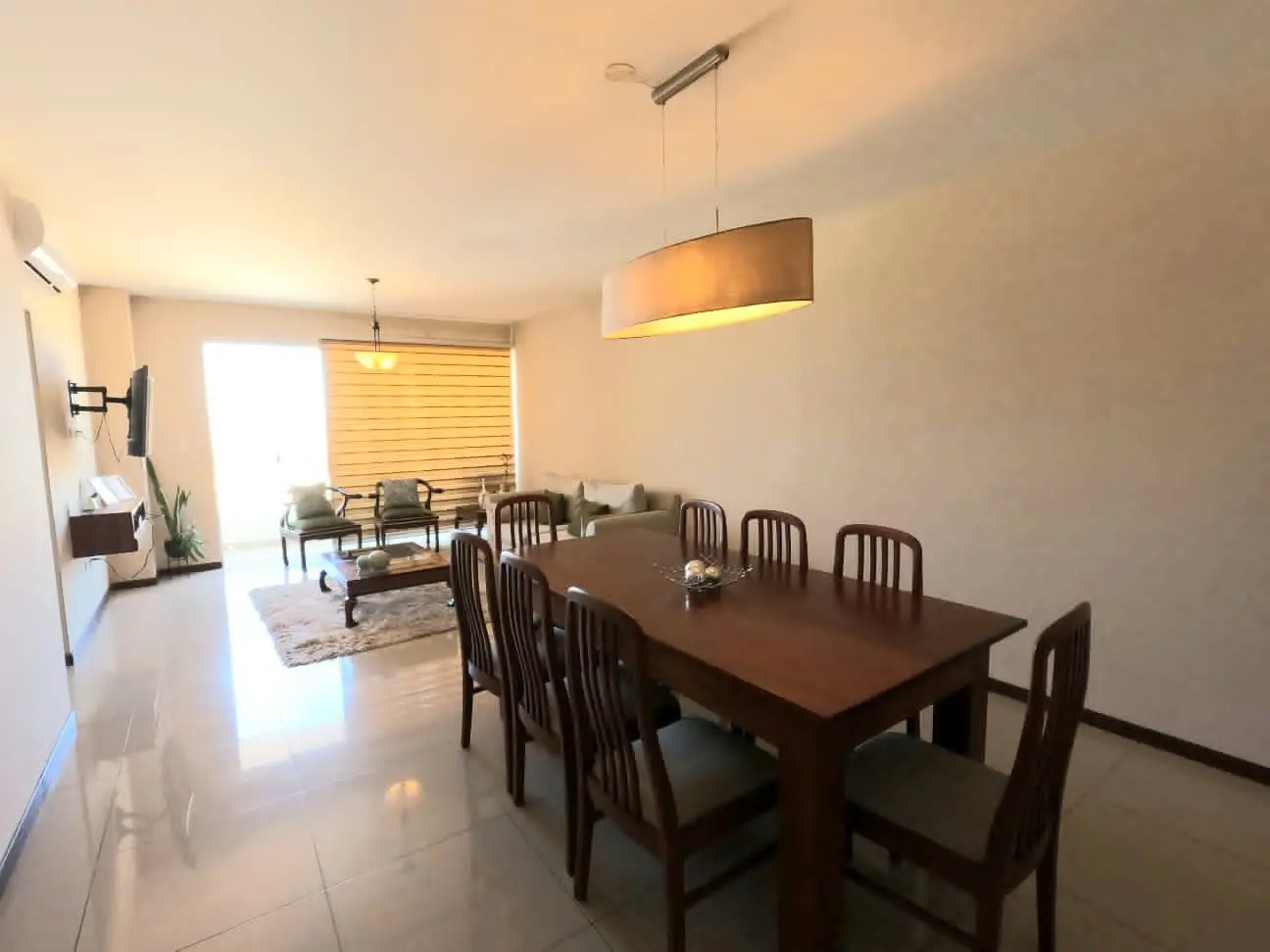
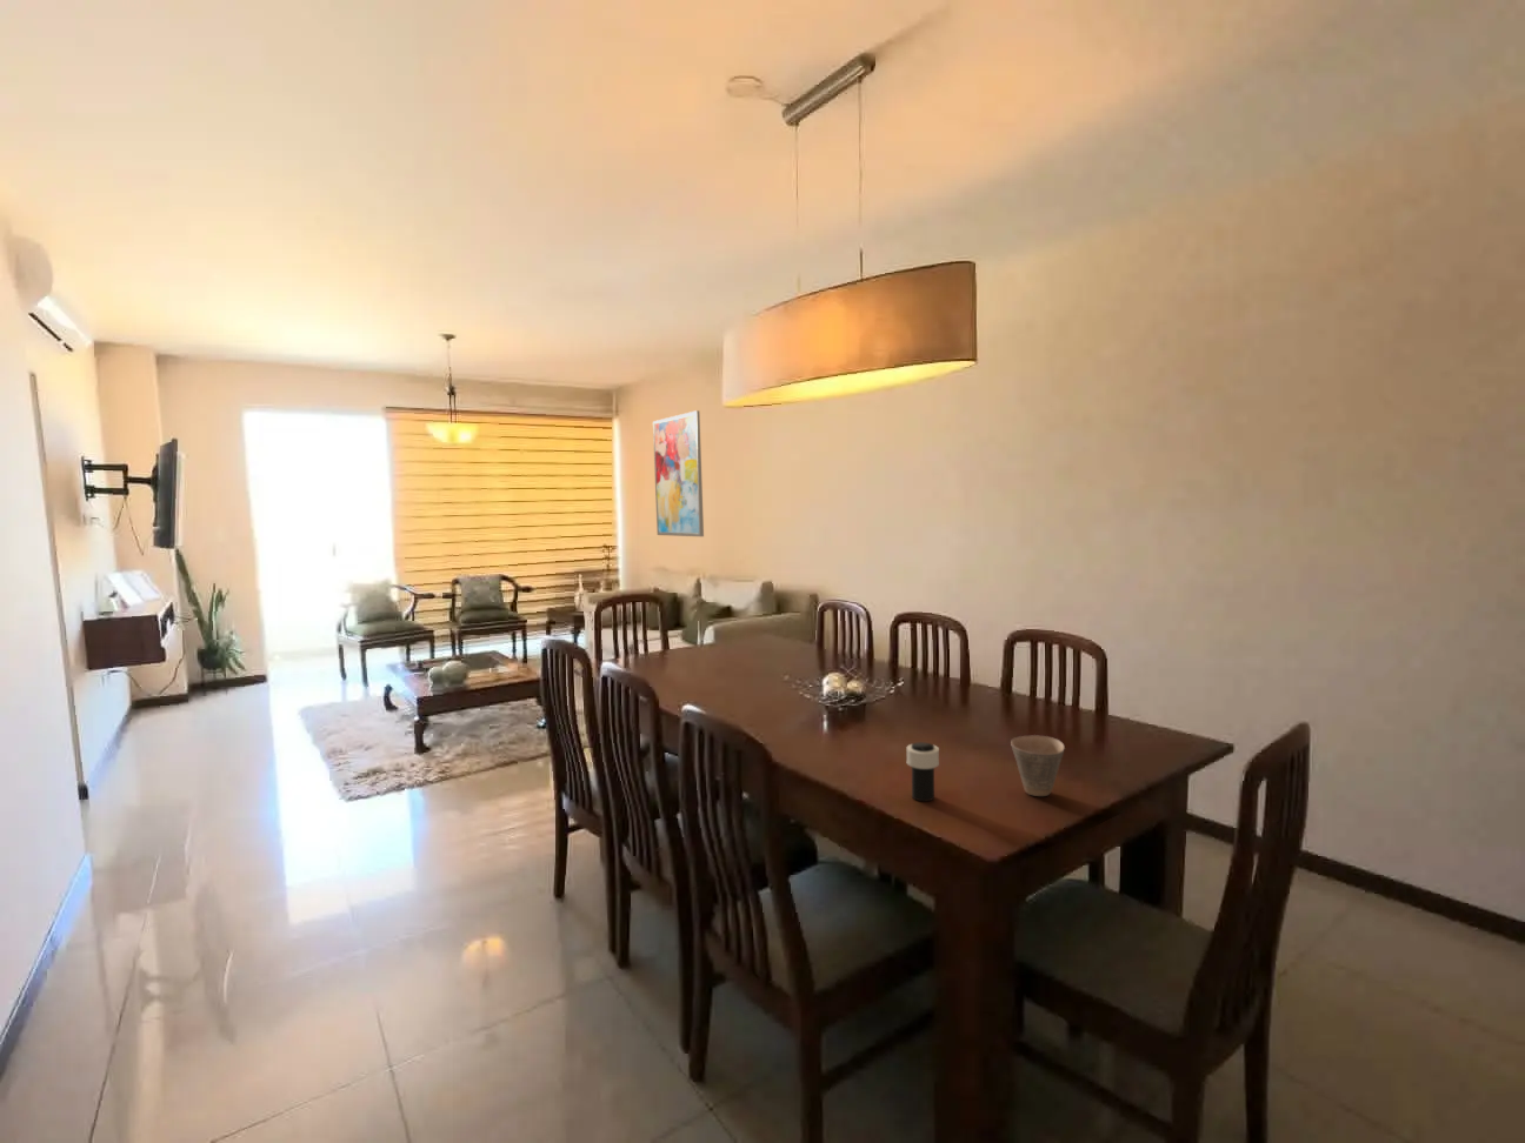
+ cup [905,741,940,802]
+ cup [1010,734,1066,797]
+ wall art [652,409,705,538]
